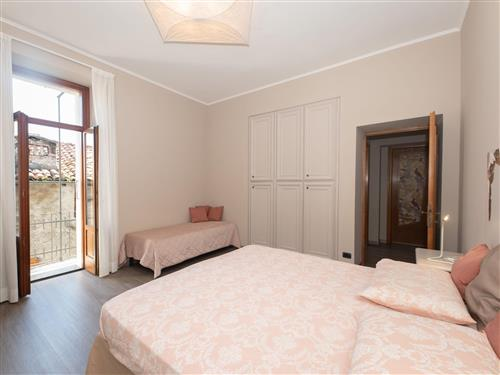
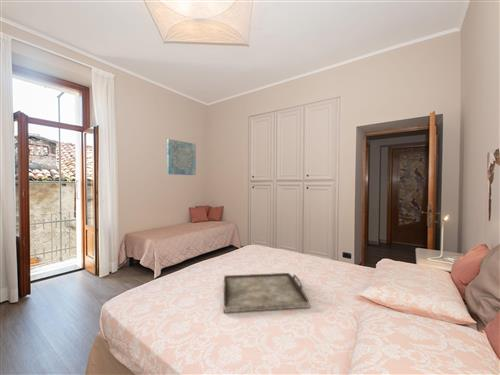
+ wall art [166,138,197,176]
+ serving tray [223,272,311,314]
